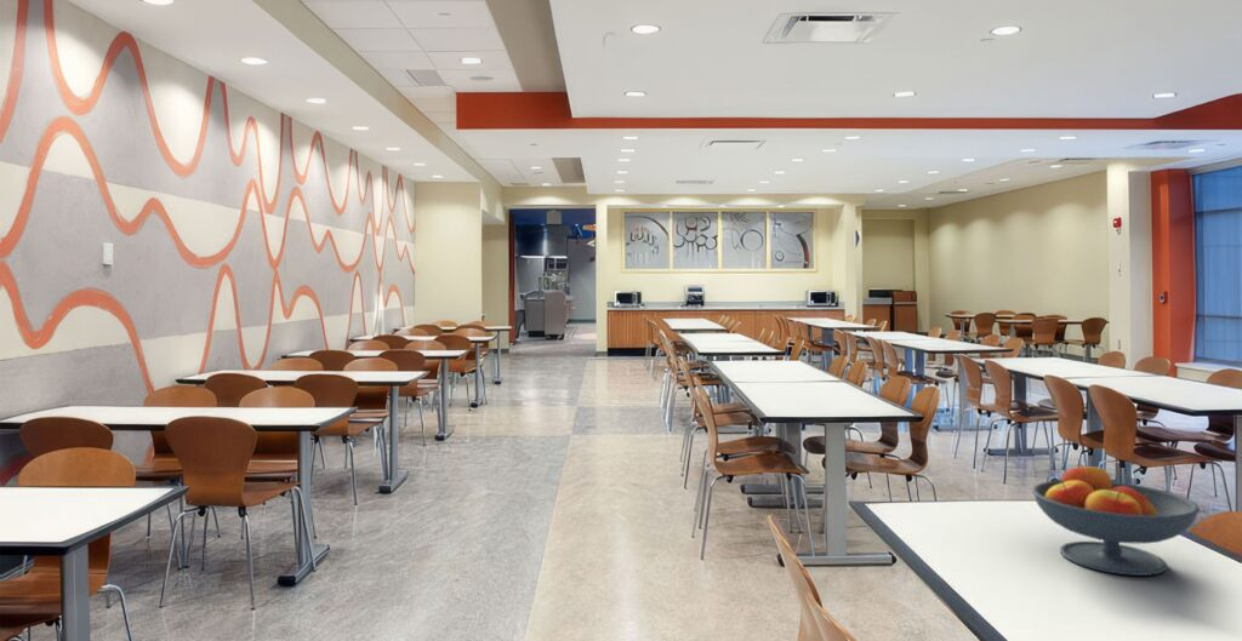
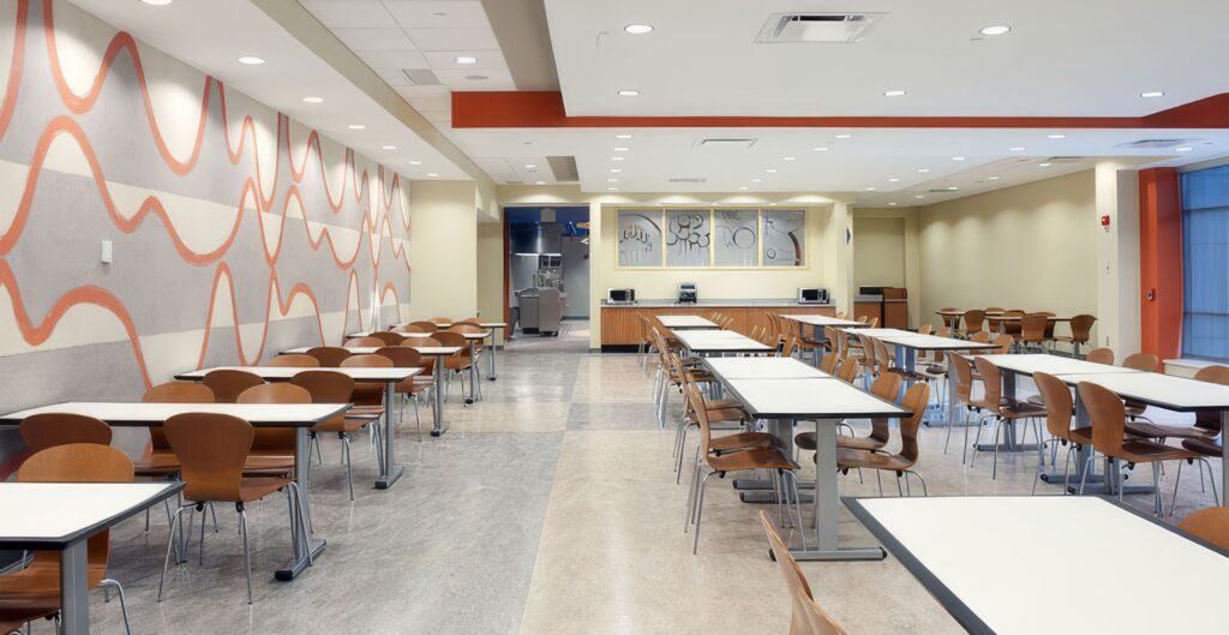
- fruit bowl [1031,462,1201,577]
